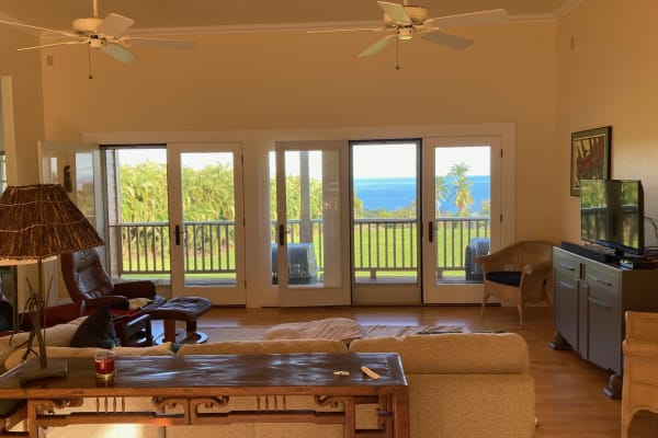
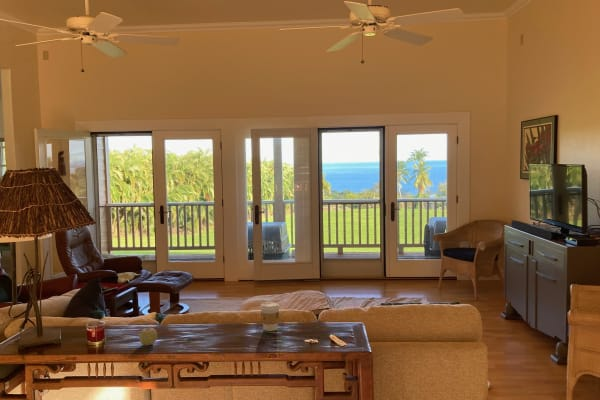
+ coffee cup [259,301,281,332]
+ fruit [138,326,158,347]
